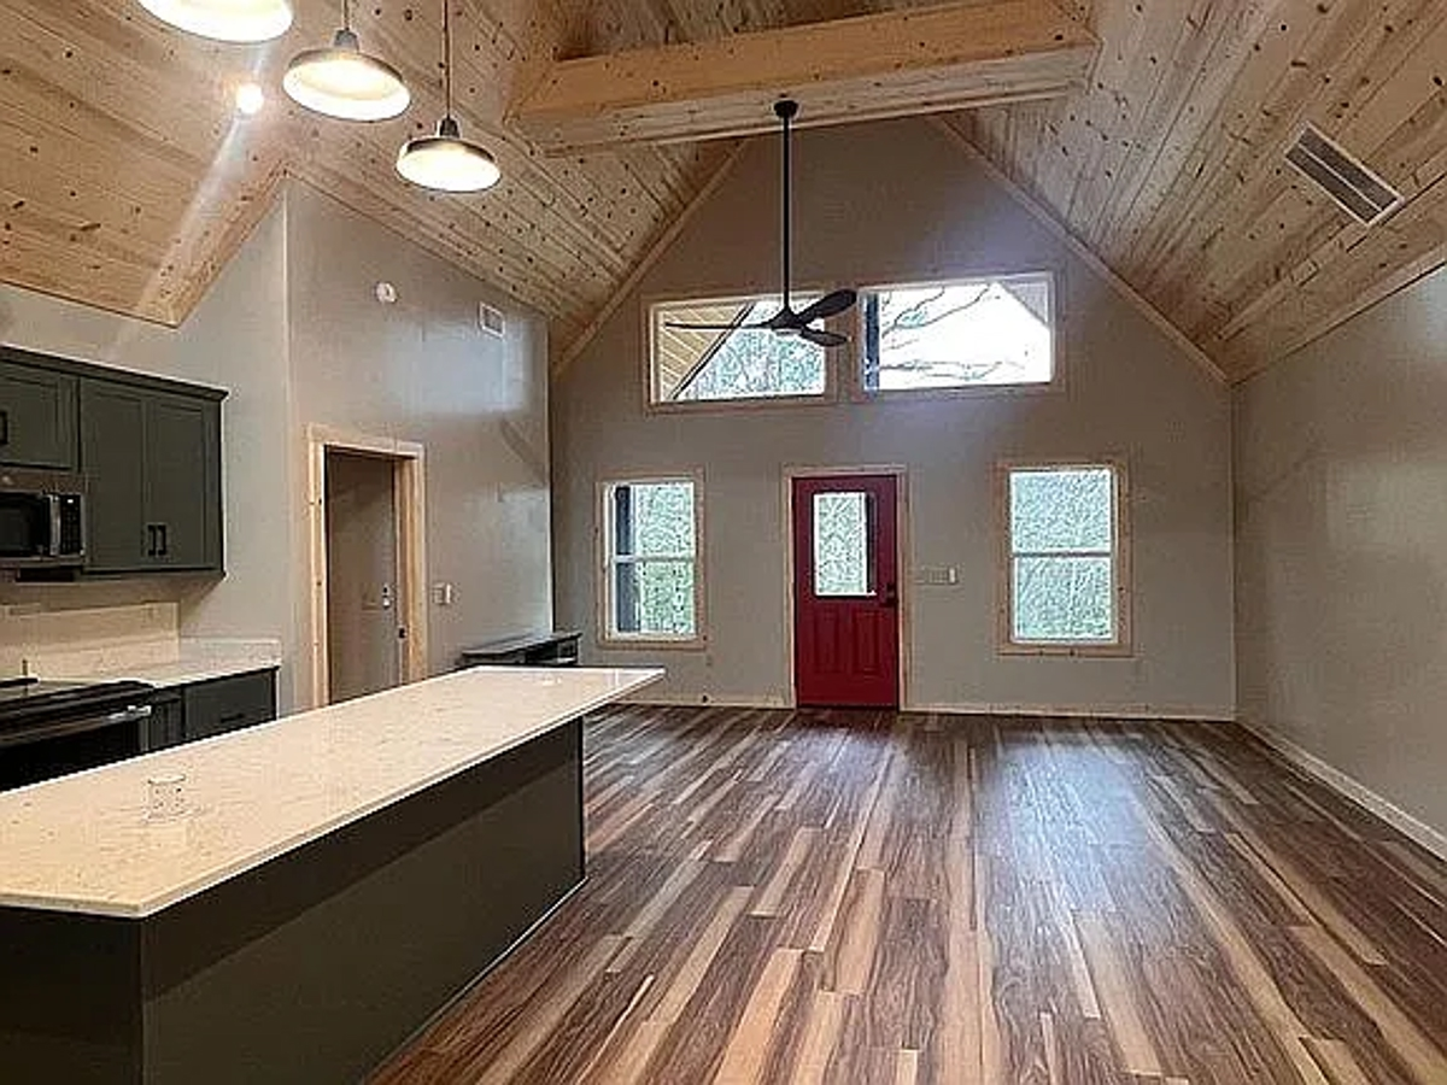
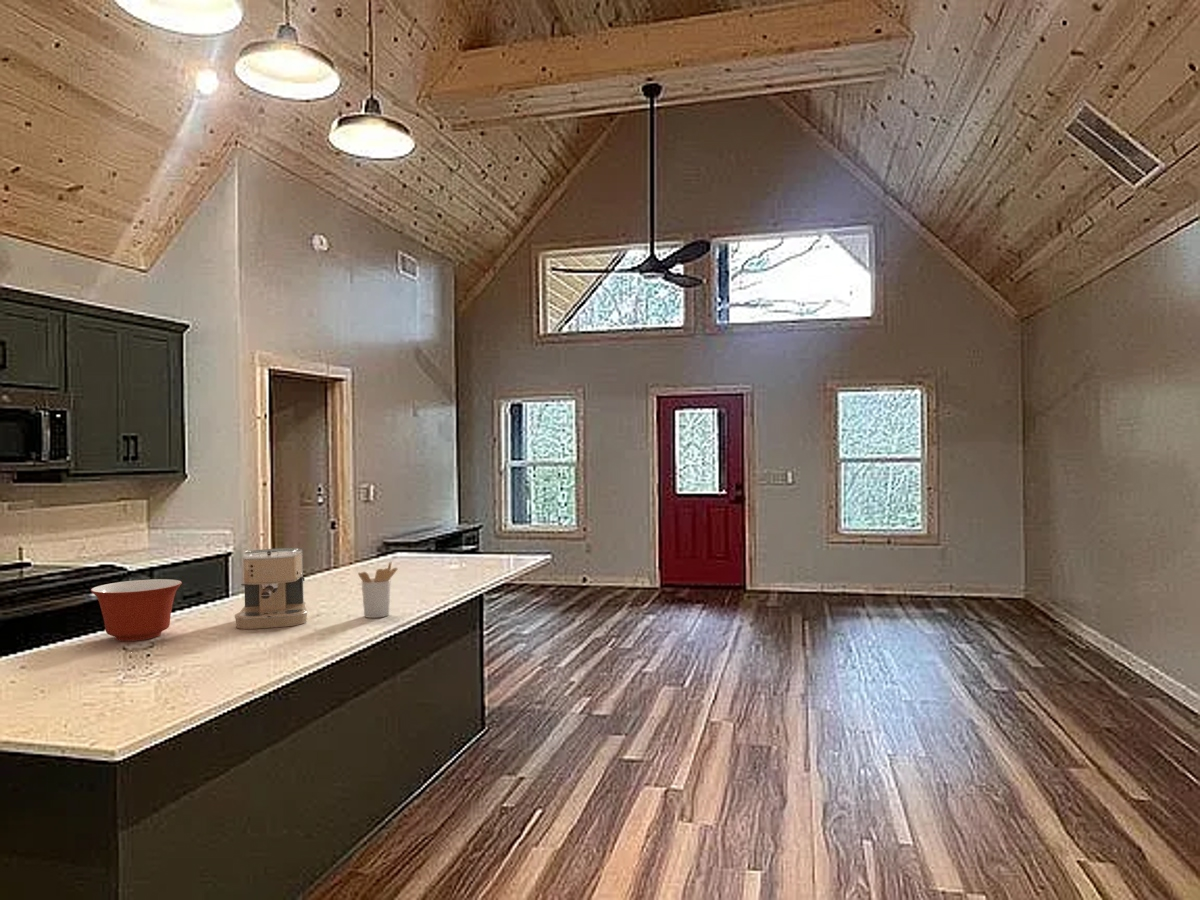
+ utensil holder [357,561,399,619]
+ mixing bowl [90,578,183,642]
+ coffee maker [234,547,308,630]
